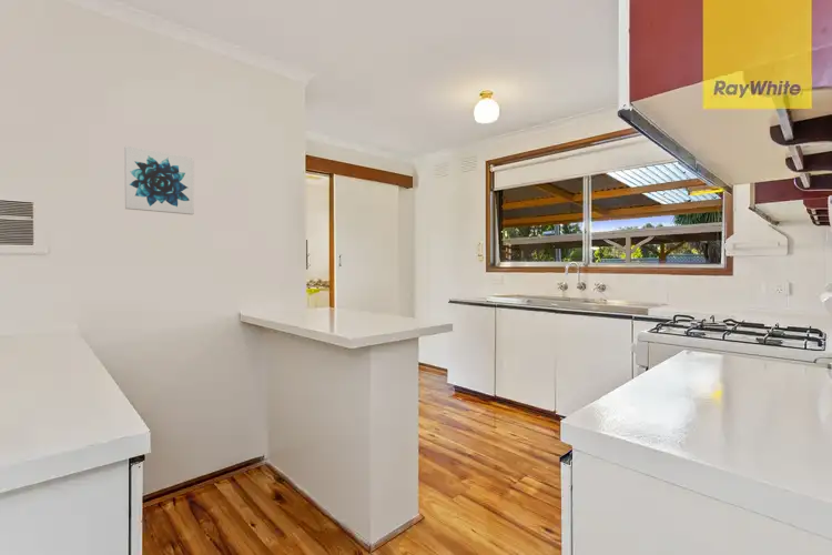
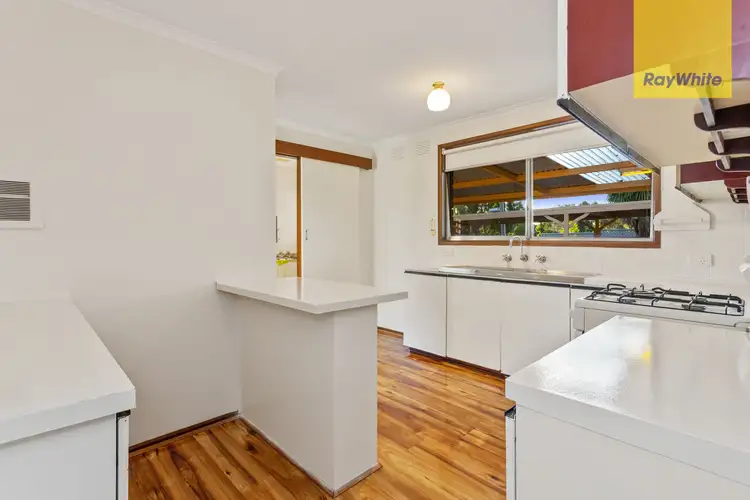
- wall art [123,145,195,215]
